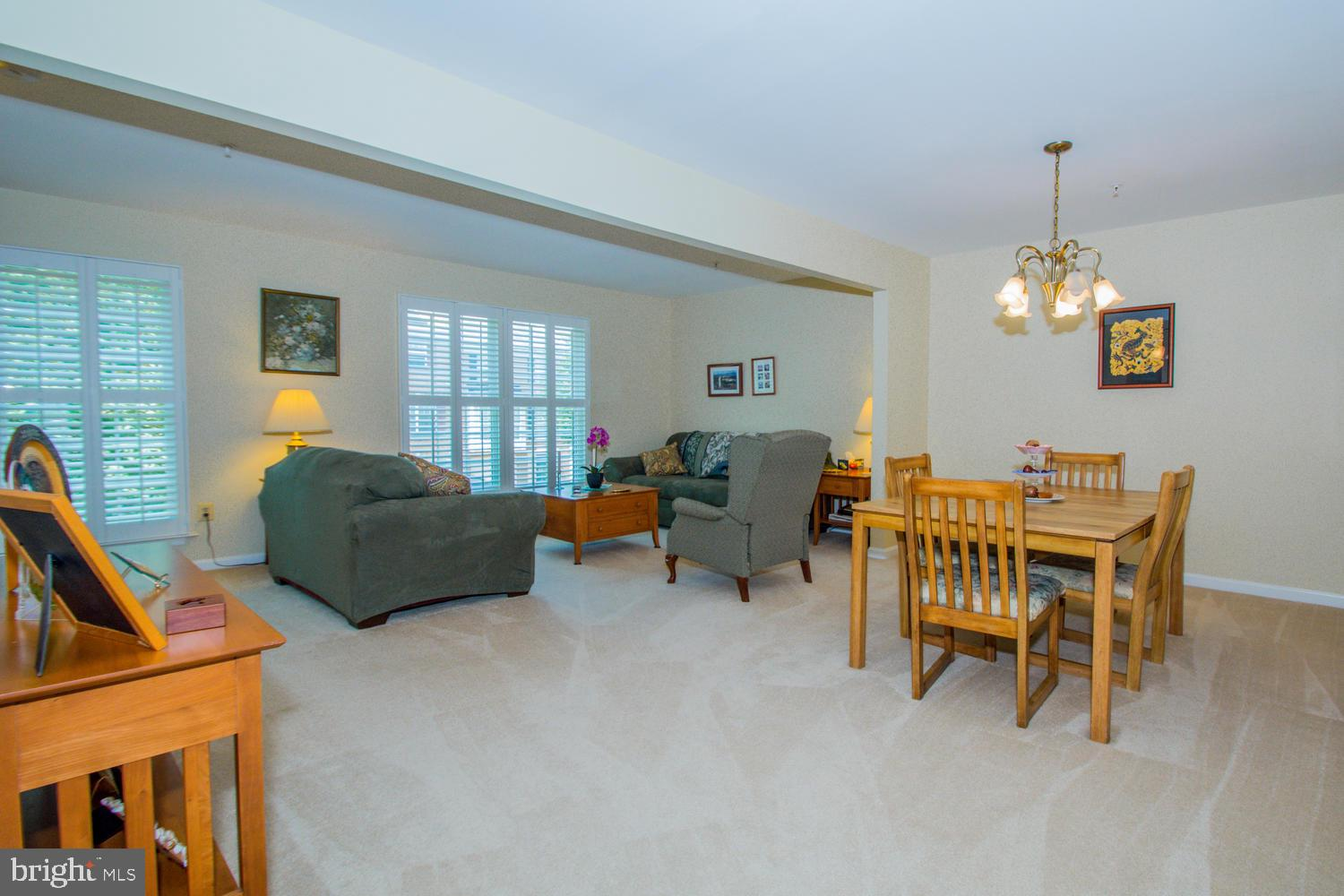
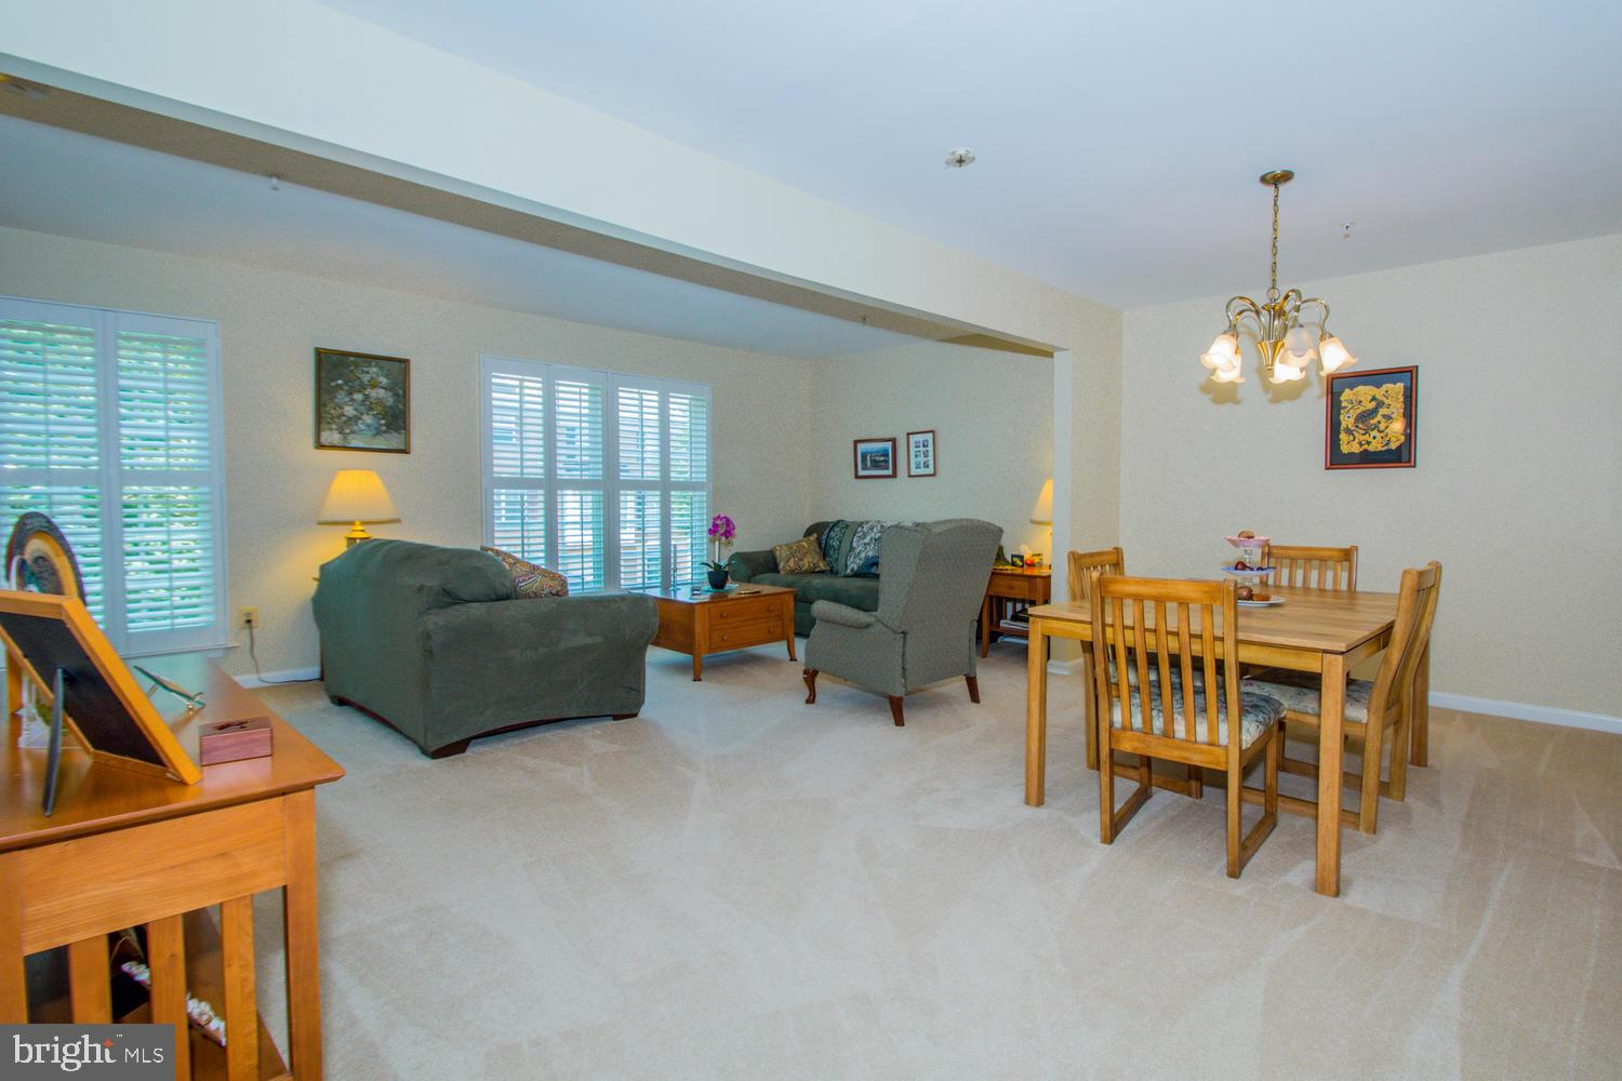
+ smoke detector [944,147,978,170]
